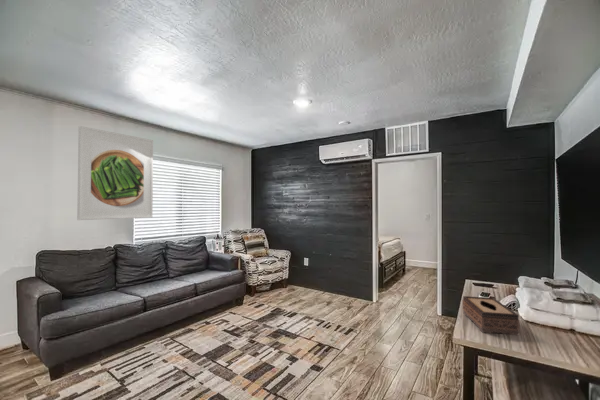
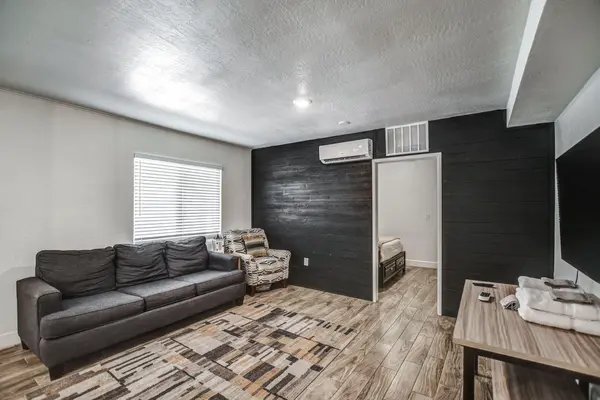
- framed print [76,125,154,221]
- tissue box [462,295,521,336]
